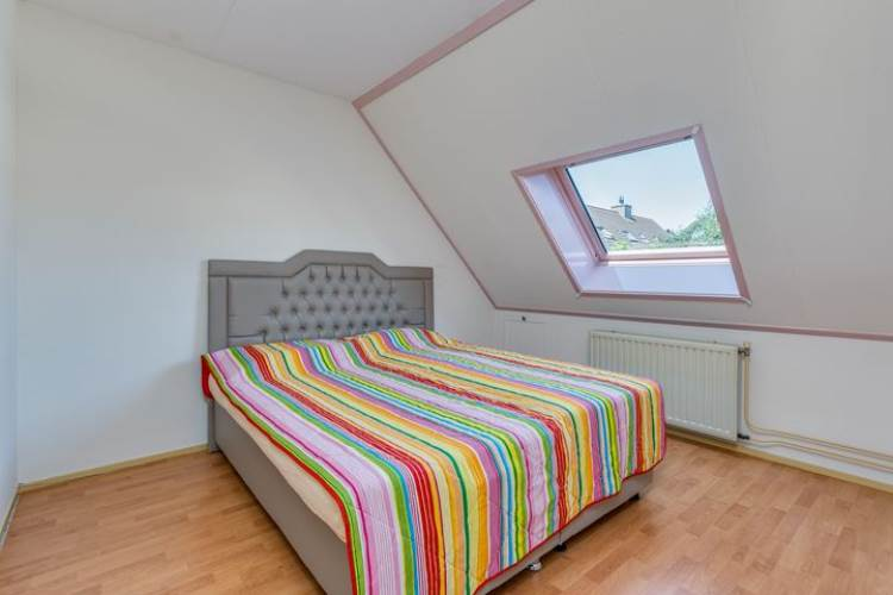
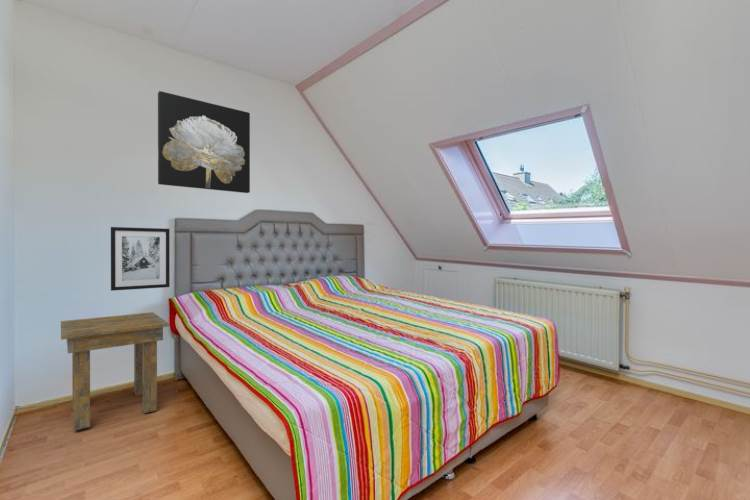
+ wall art [110,226,171,292]
+ wall art [157,90,251,194]
+ side table [60,311,170,431]
